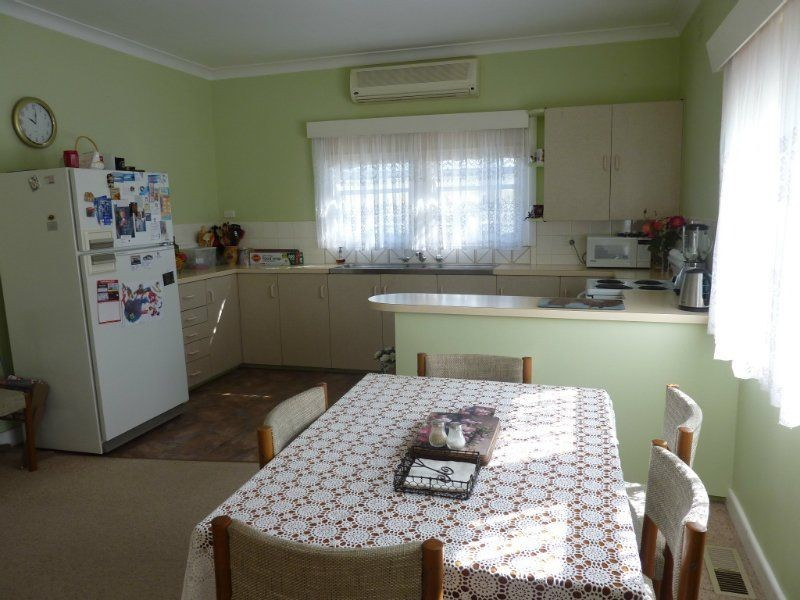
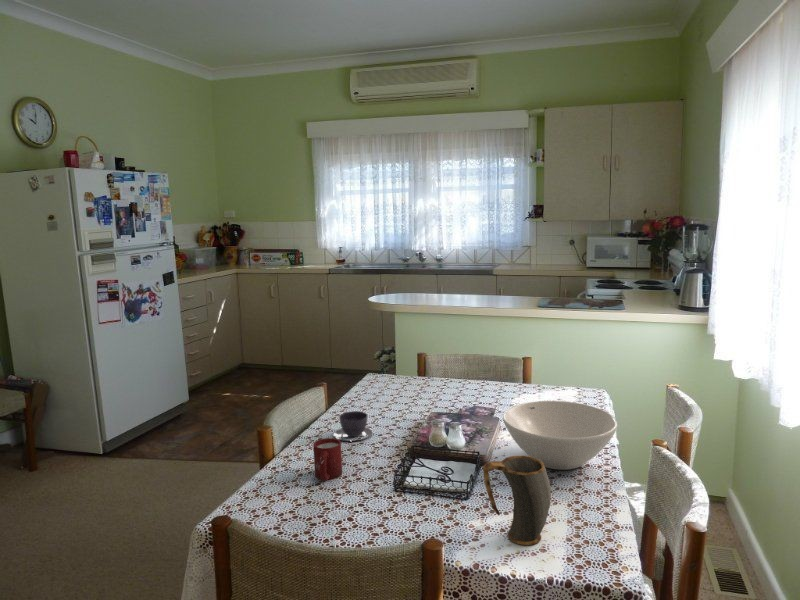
+ cup [312,437,343,482]
+ mug [482,455,552,546]
+ bowl [502,400,618,471]
+ teacup [333,410,374,442]
